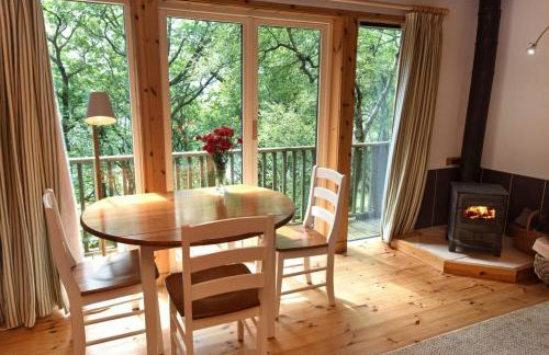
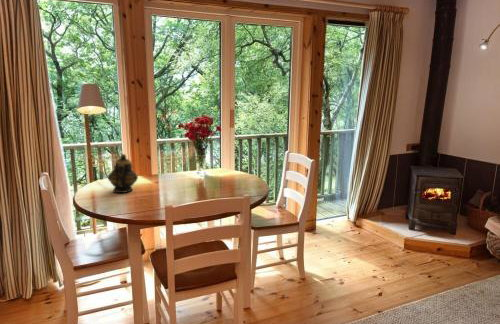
+ teapot [107,153,139,194]
